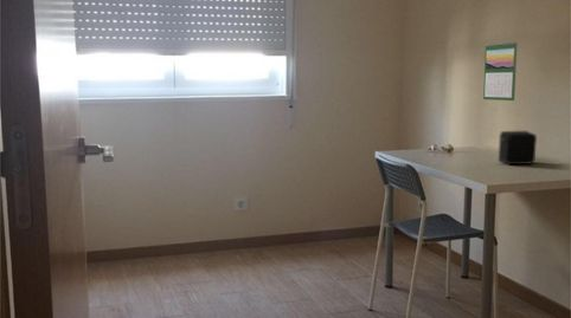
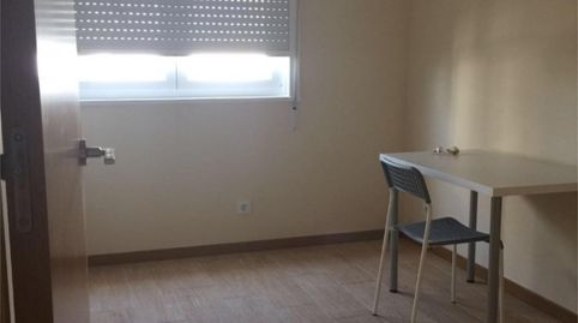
- calendar [482,40,518,102]
- speaker [496,130,538,166]
